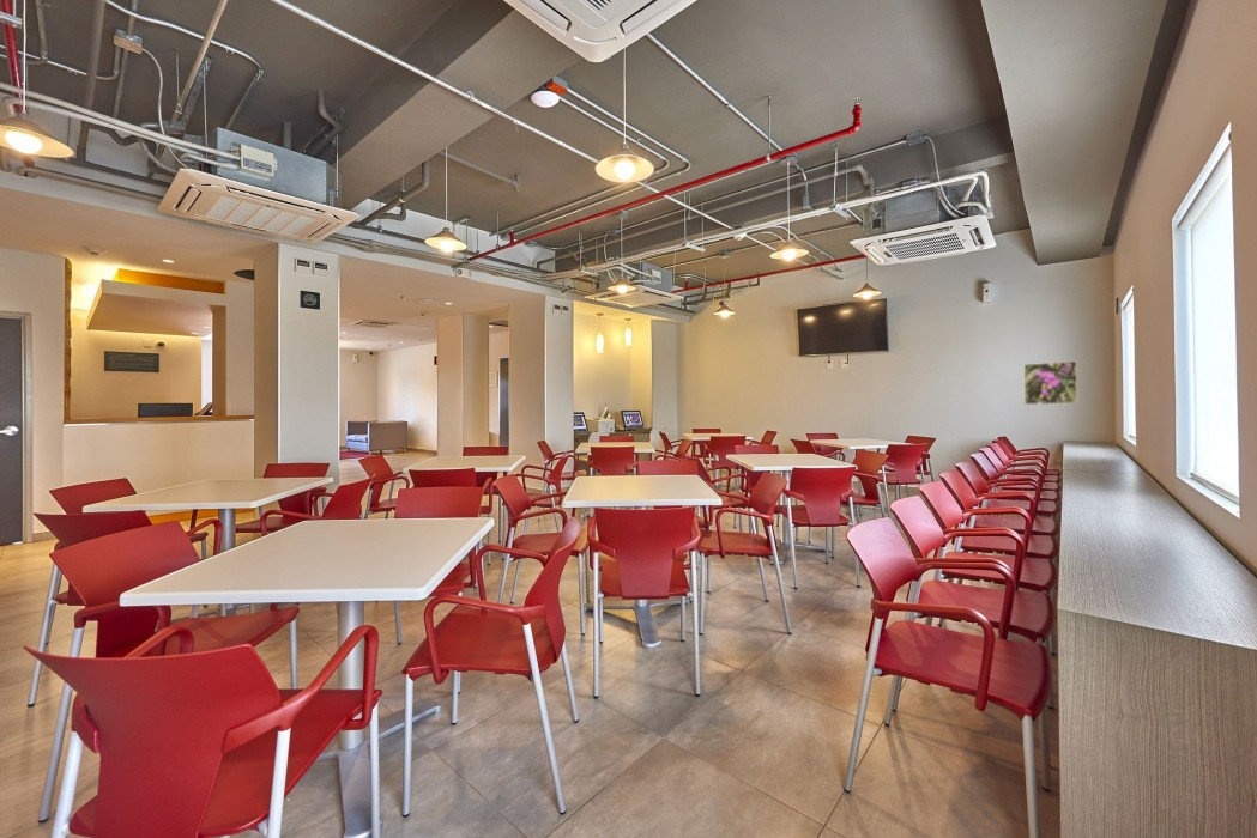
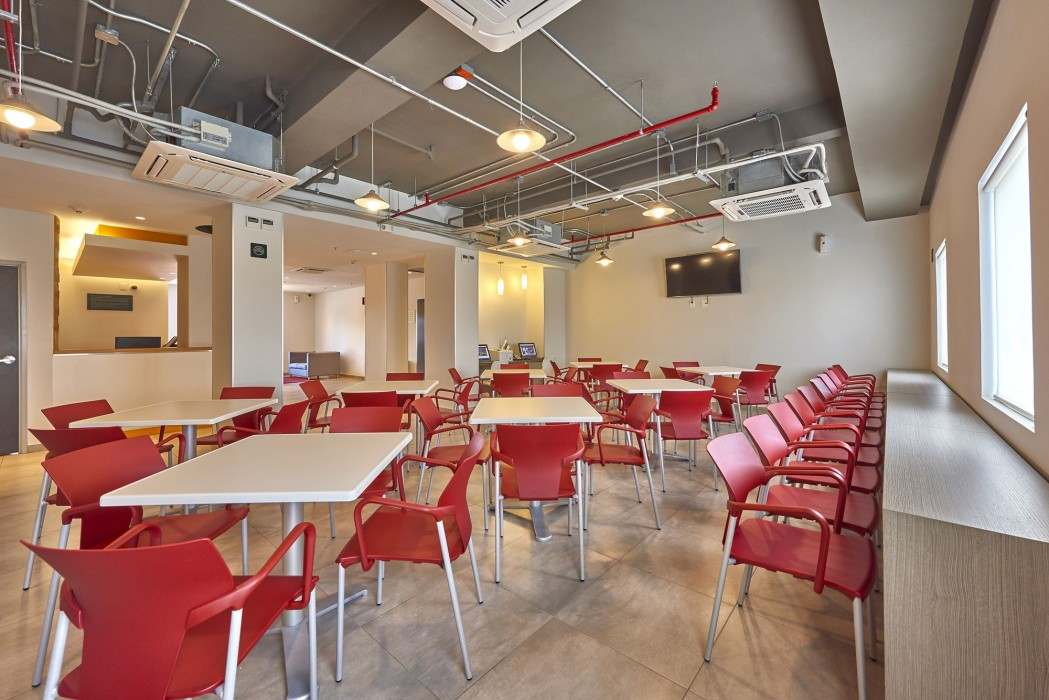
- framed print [1023,360,1078,406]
